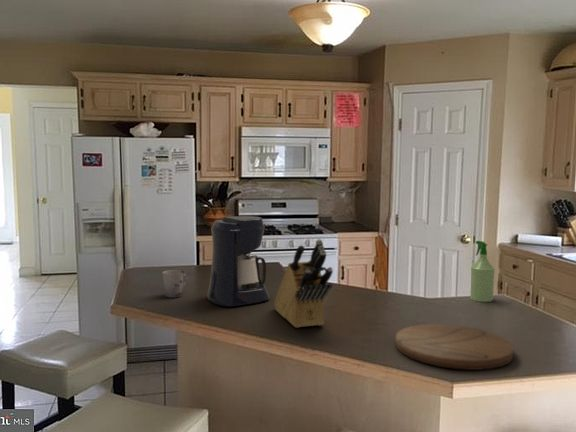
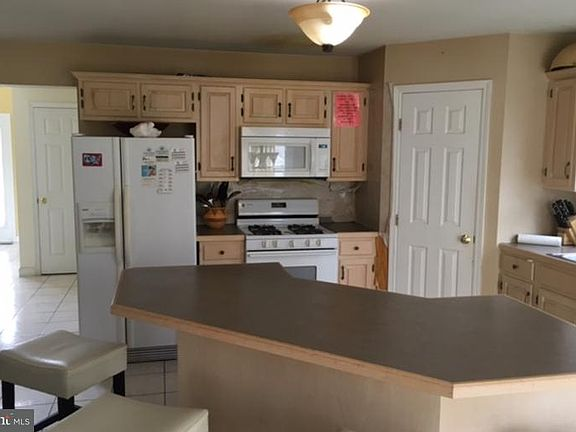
- knife block [273,239,334,329]
- coffee maker [206,215,271,307]
- spray bottle [469,240,496,303]
- cup [162,269,188,299]
- cutting board [394,323,515,371]
